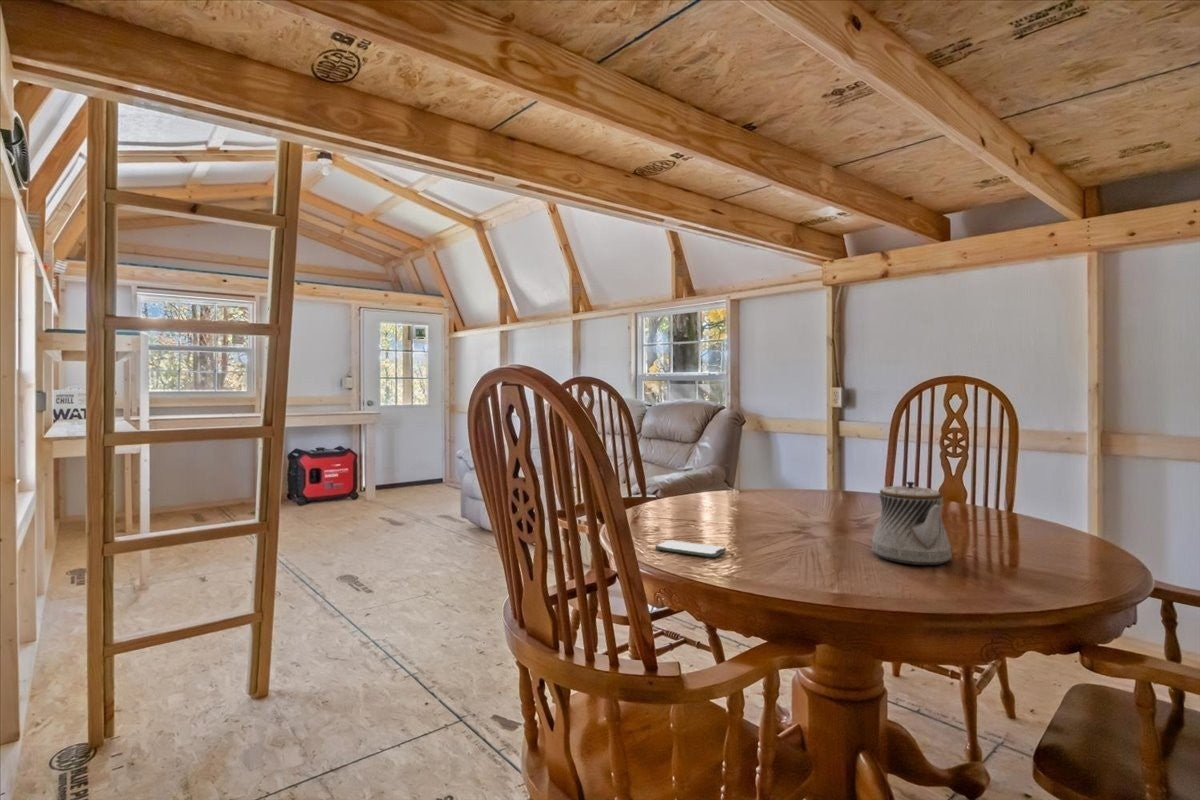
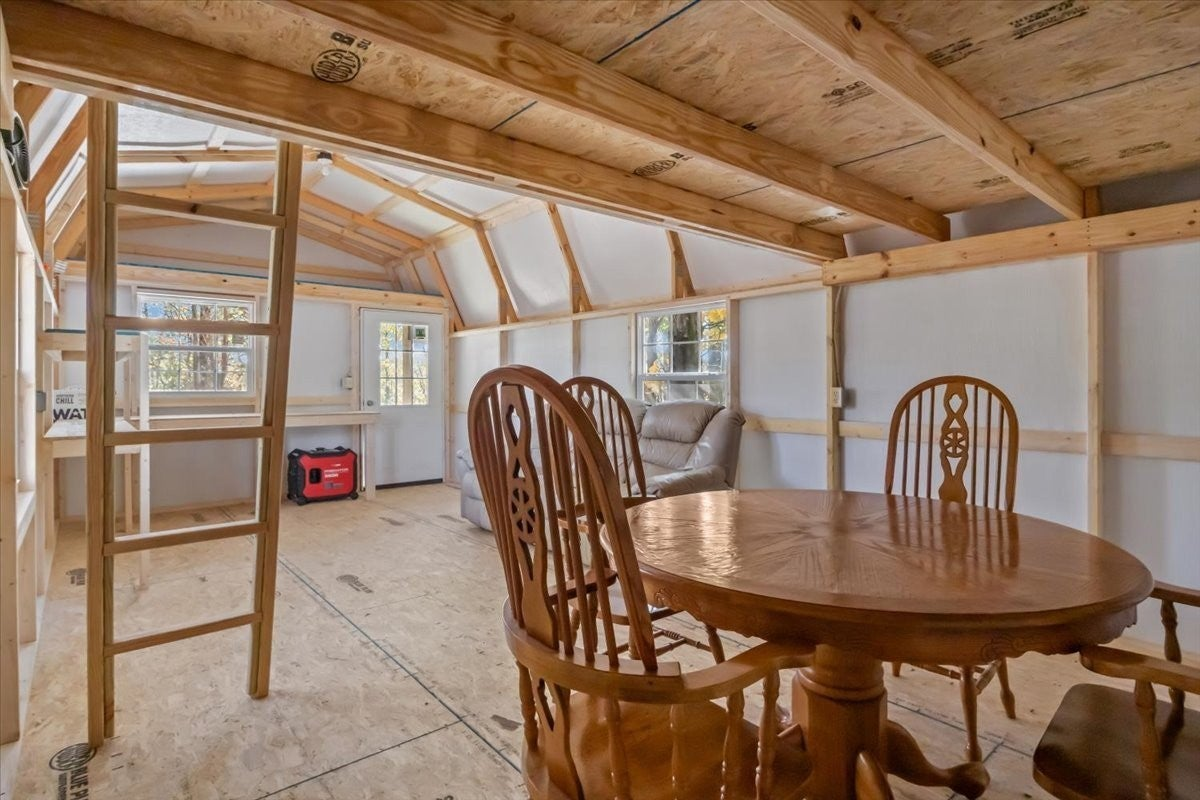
- teapot [870,481,953,566]
- smartphone [654,539,728,558]
